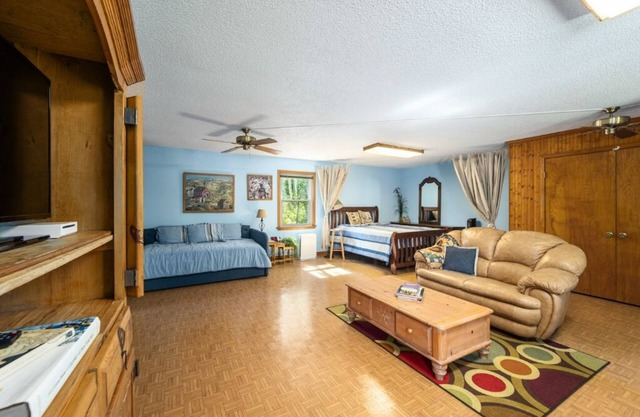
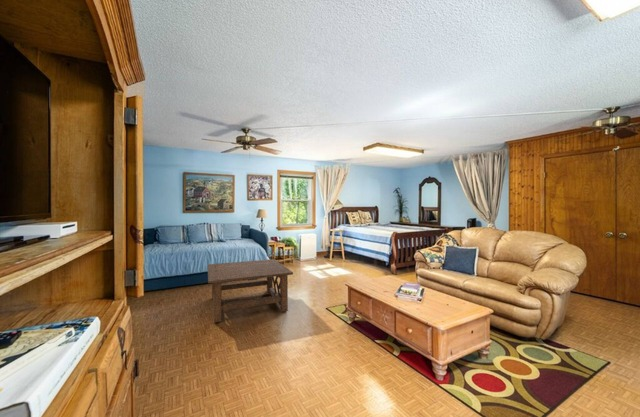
+ coffee table [207,258,294,324]
